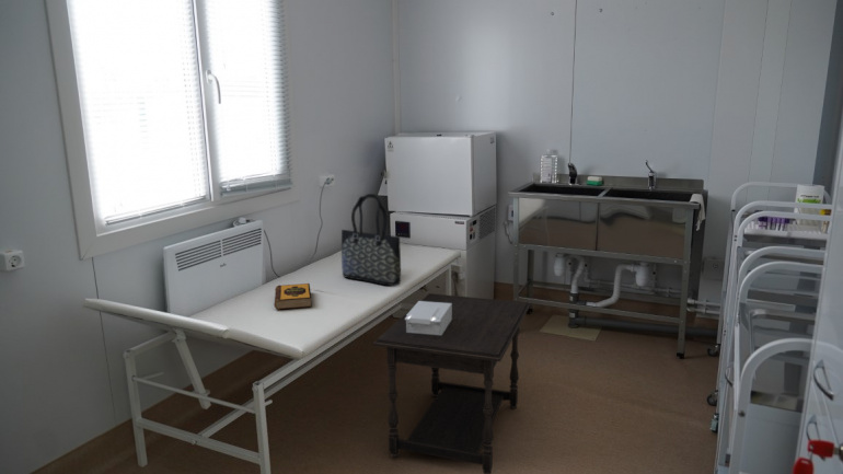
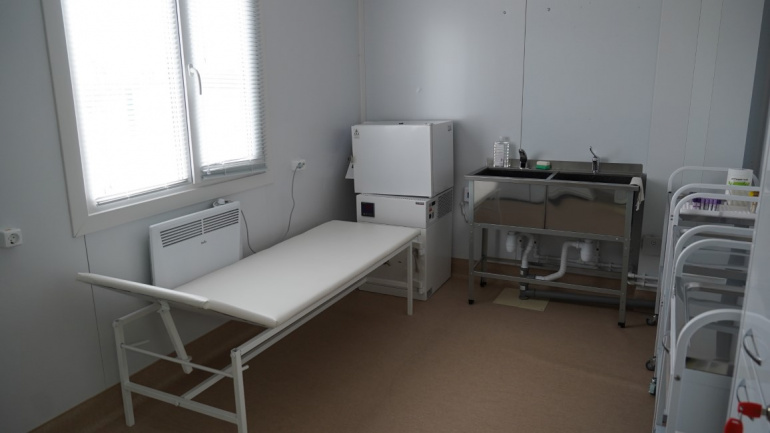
- hardback book [273,282,312,311]
- tissue box [405,300,452,335]
- tote bag [340,193,402,287]
- side table [372,292,531,474]
